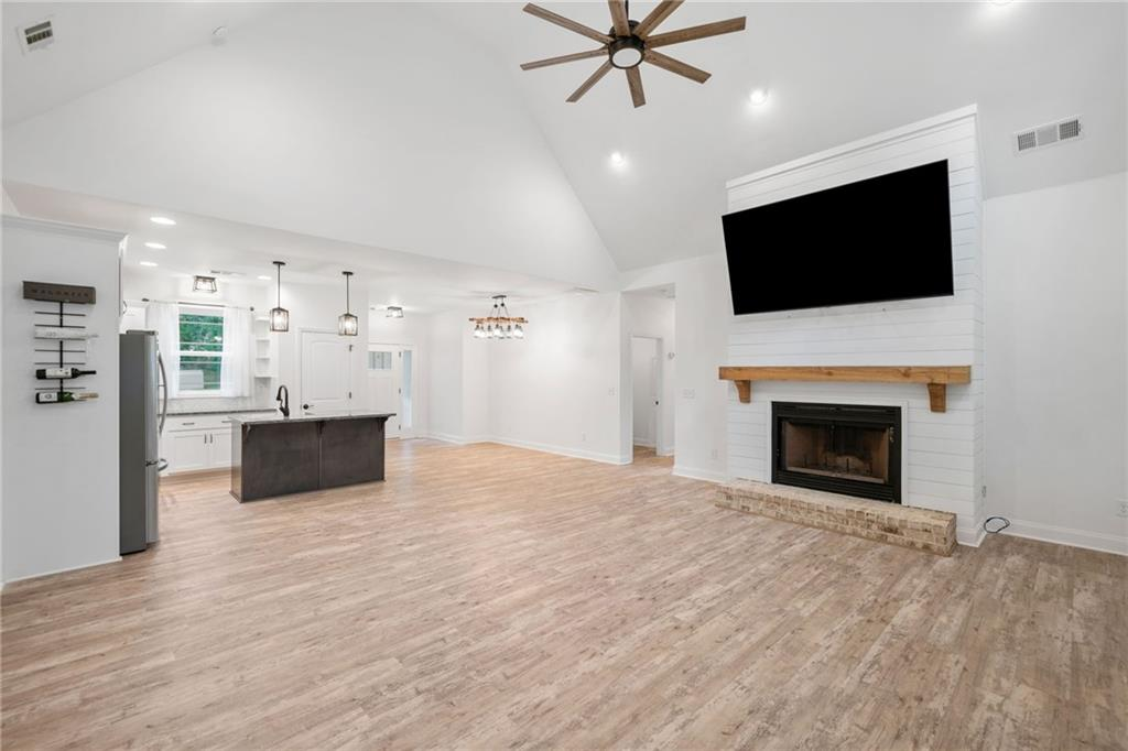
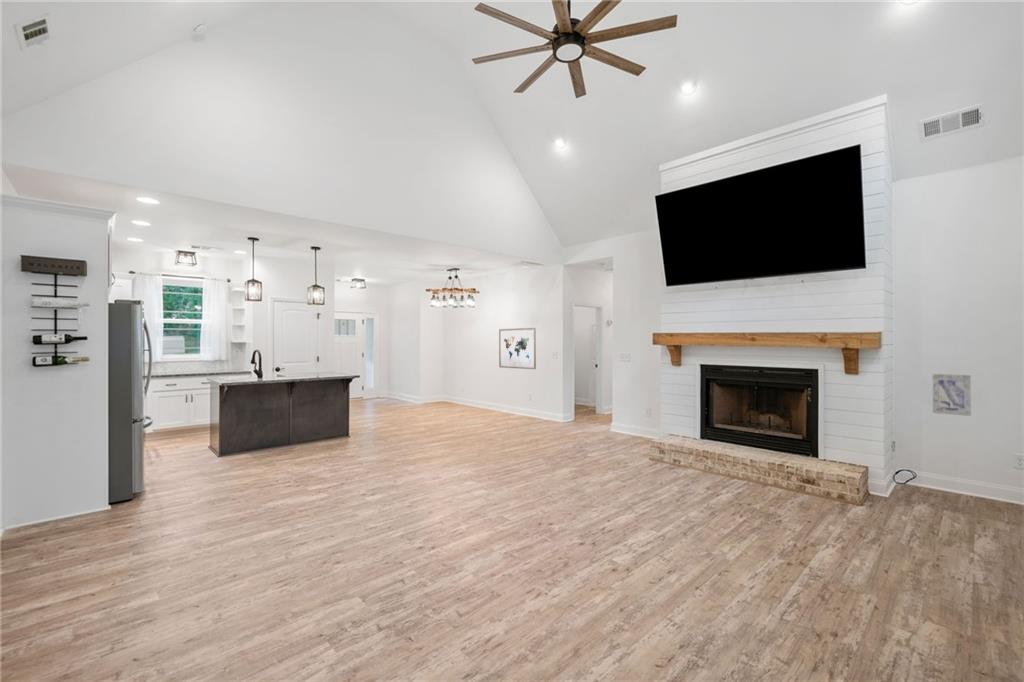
+ wall art [932,373,972,417]
+ wall art [498,327,537,370]
